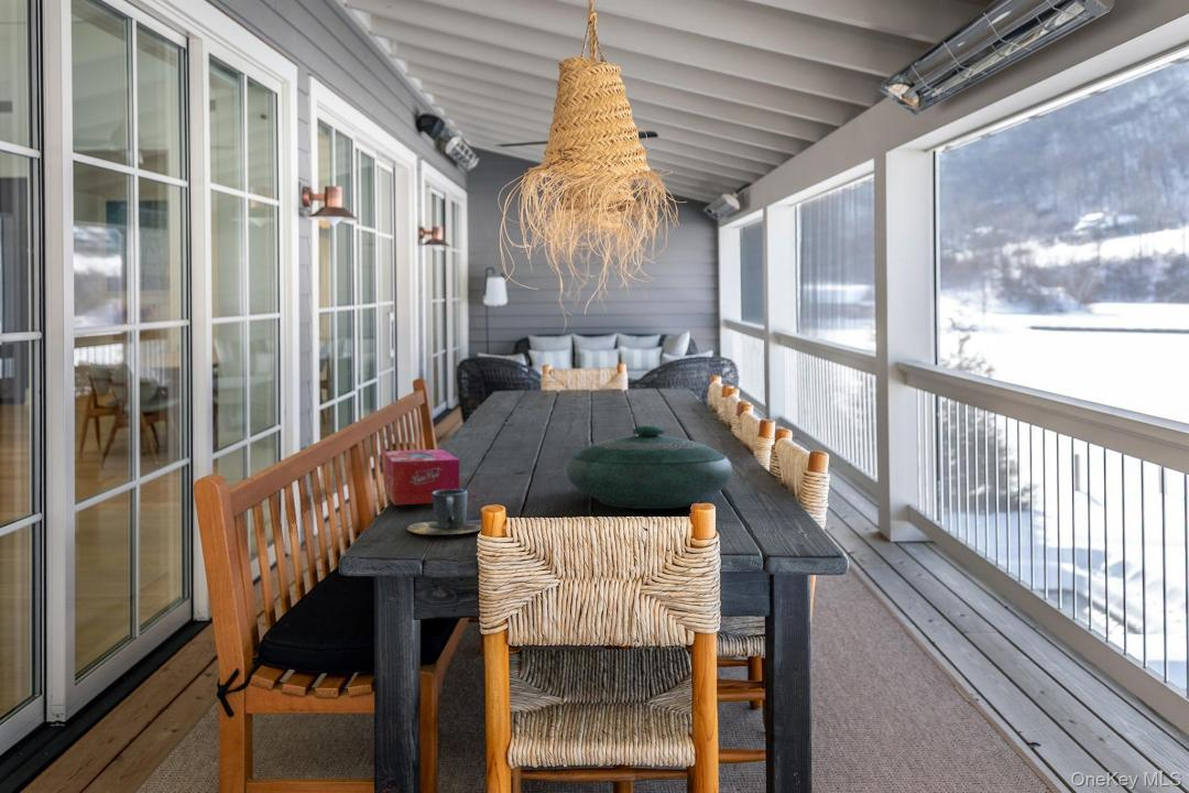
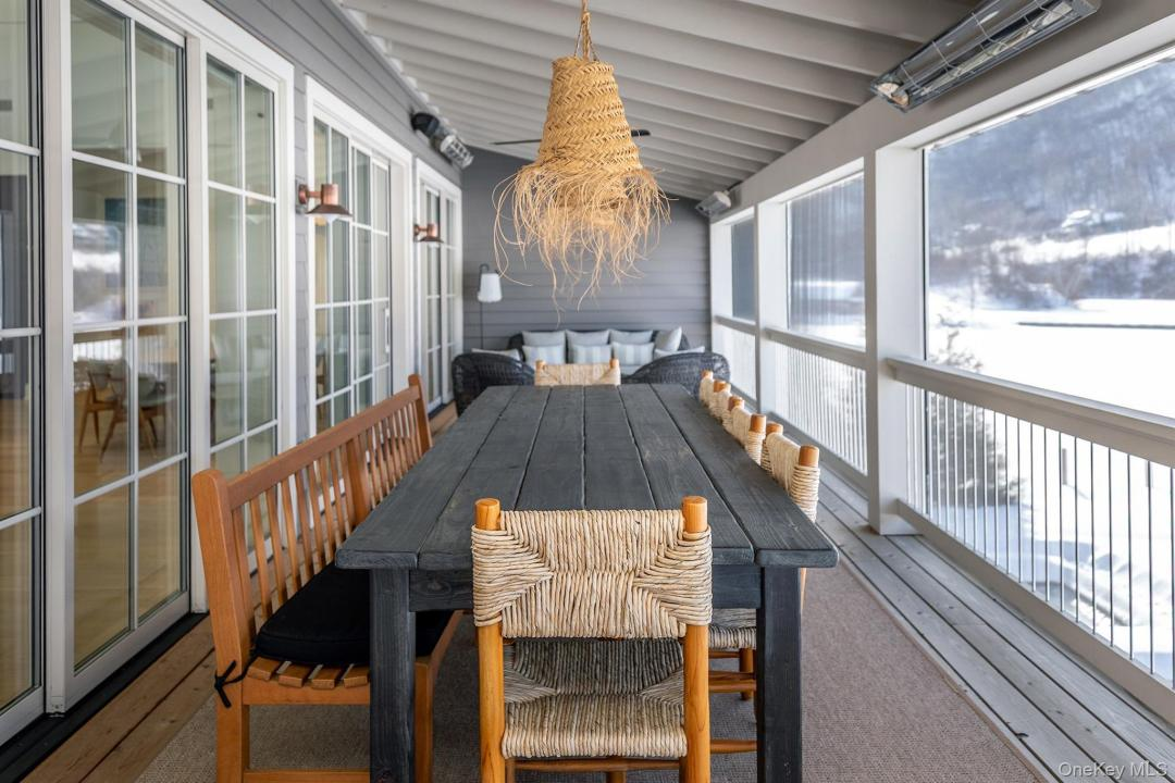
- decorative bowl [566,424,733,510]
- cup [406,488,482,535]
- tissue box [383,448,460,506]
